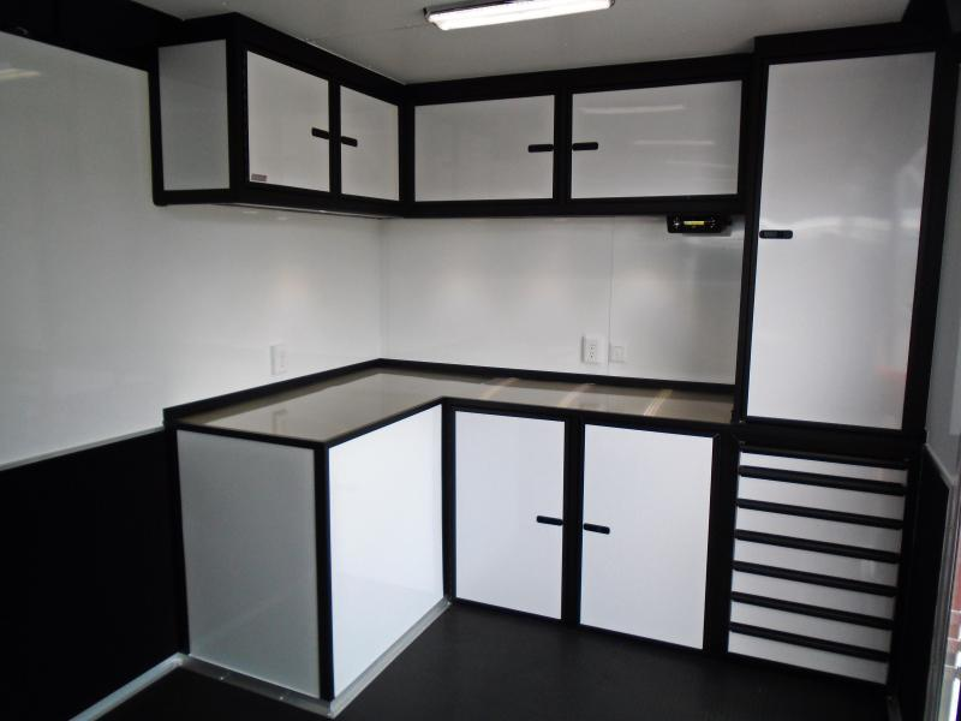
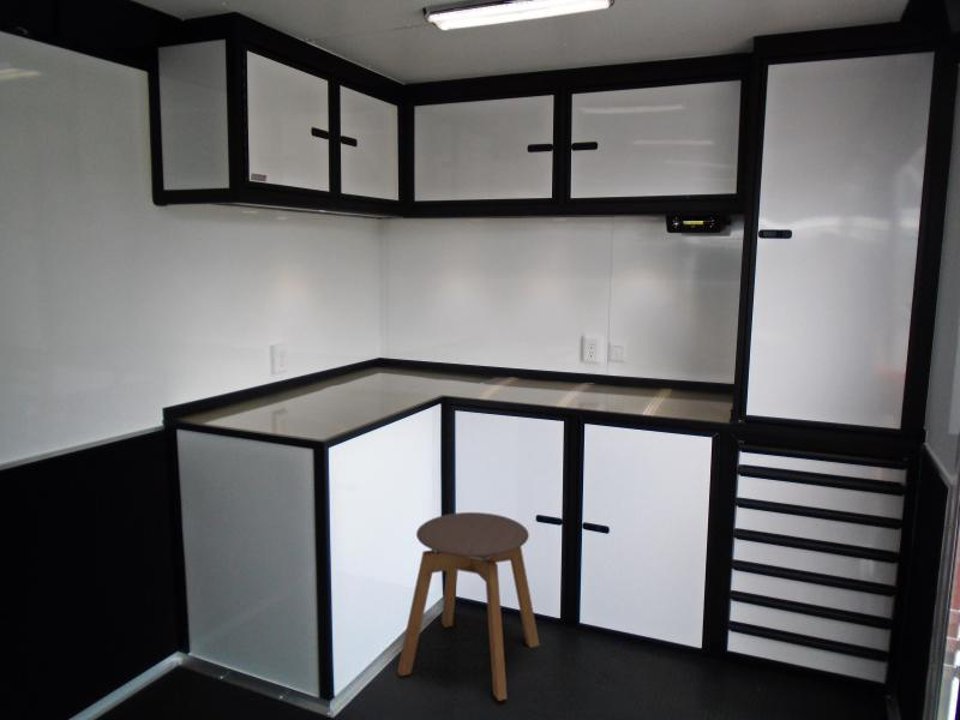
+ stool [396,511,541,702]
